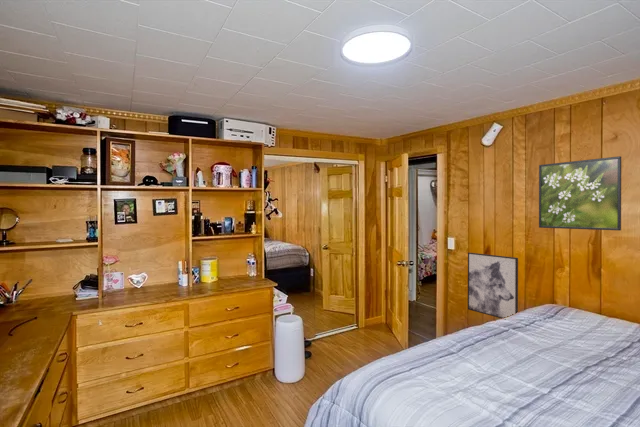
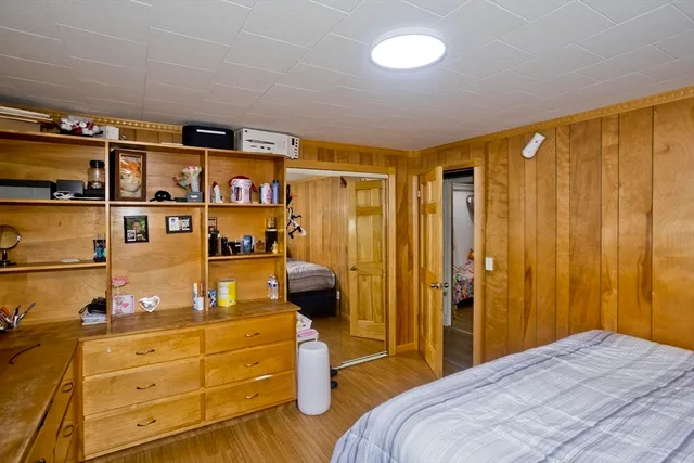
- wall art [467,252,519,319]
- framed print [538,155,622,232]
